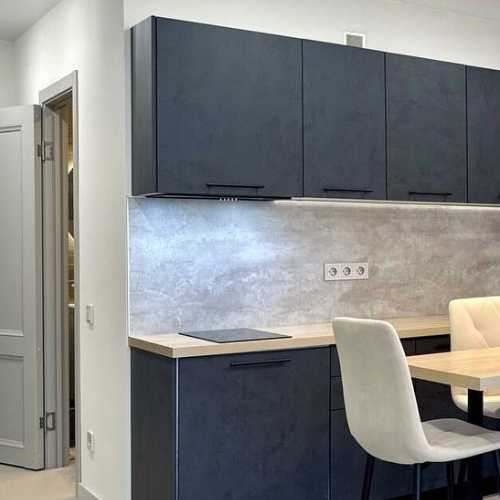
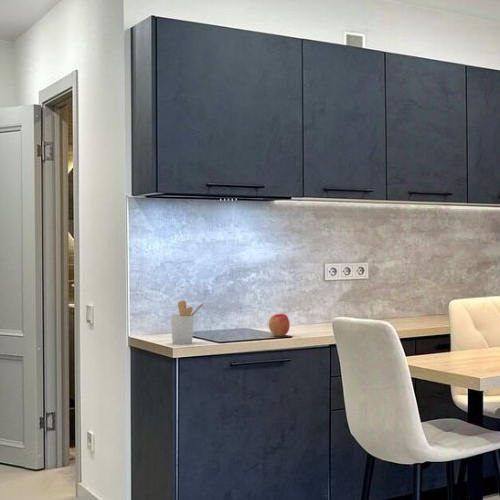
+ apple [268,313,291,337]
+ utensil holder [170,299,205,345]
